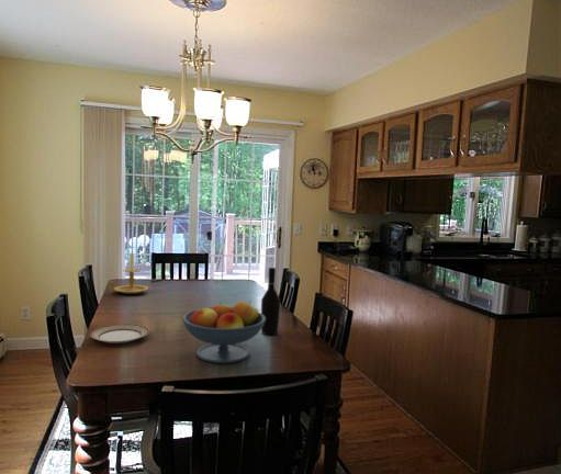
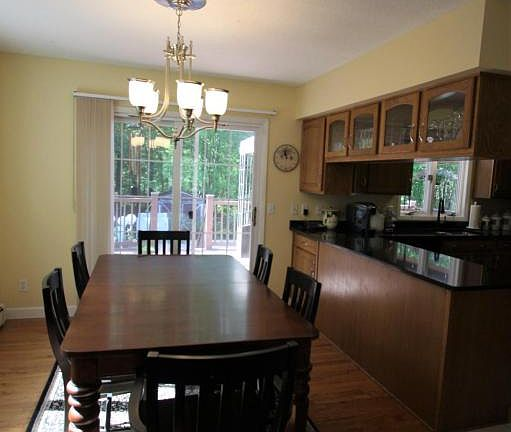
- fruit bowl [181,300,266,364]
- plate [89,324,150,345]
- wine bottle [260,267,281,336]
- candle holder [106,250,149,295]
